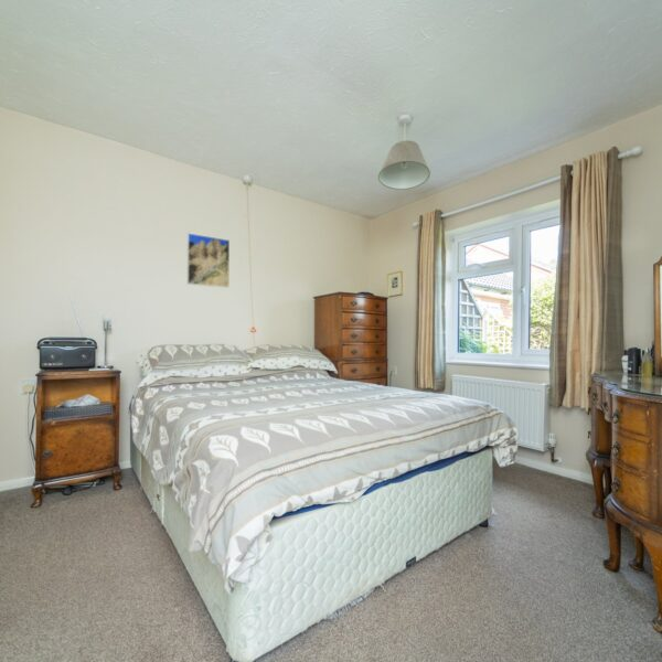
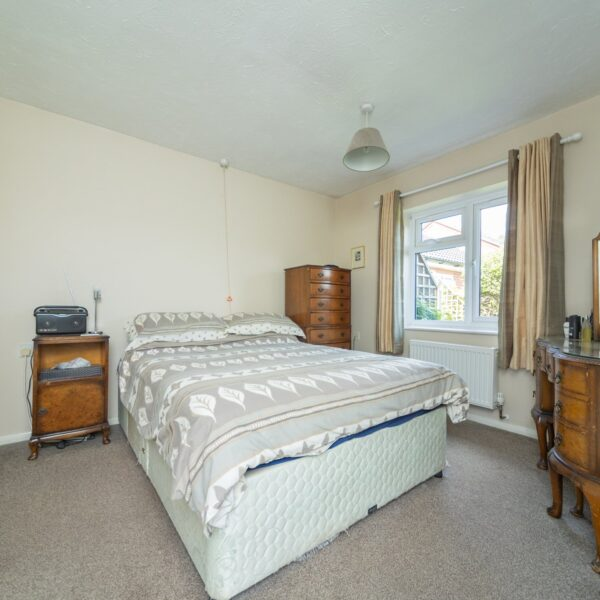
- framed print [185,232,231,289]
